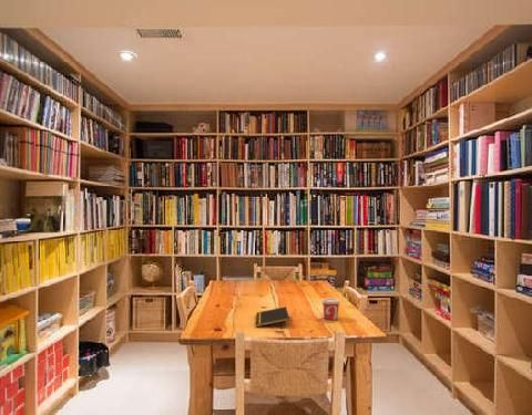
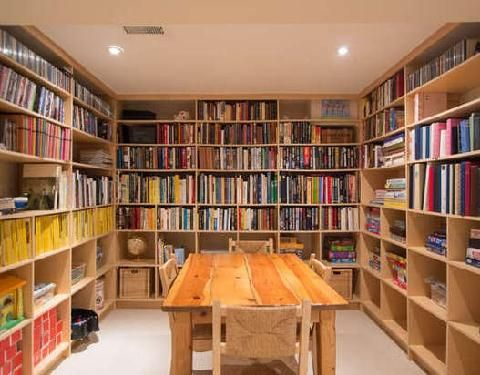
- cup [320,297,341,321]
- notepad [255,305,290,328]
